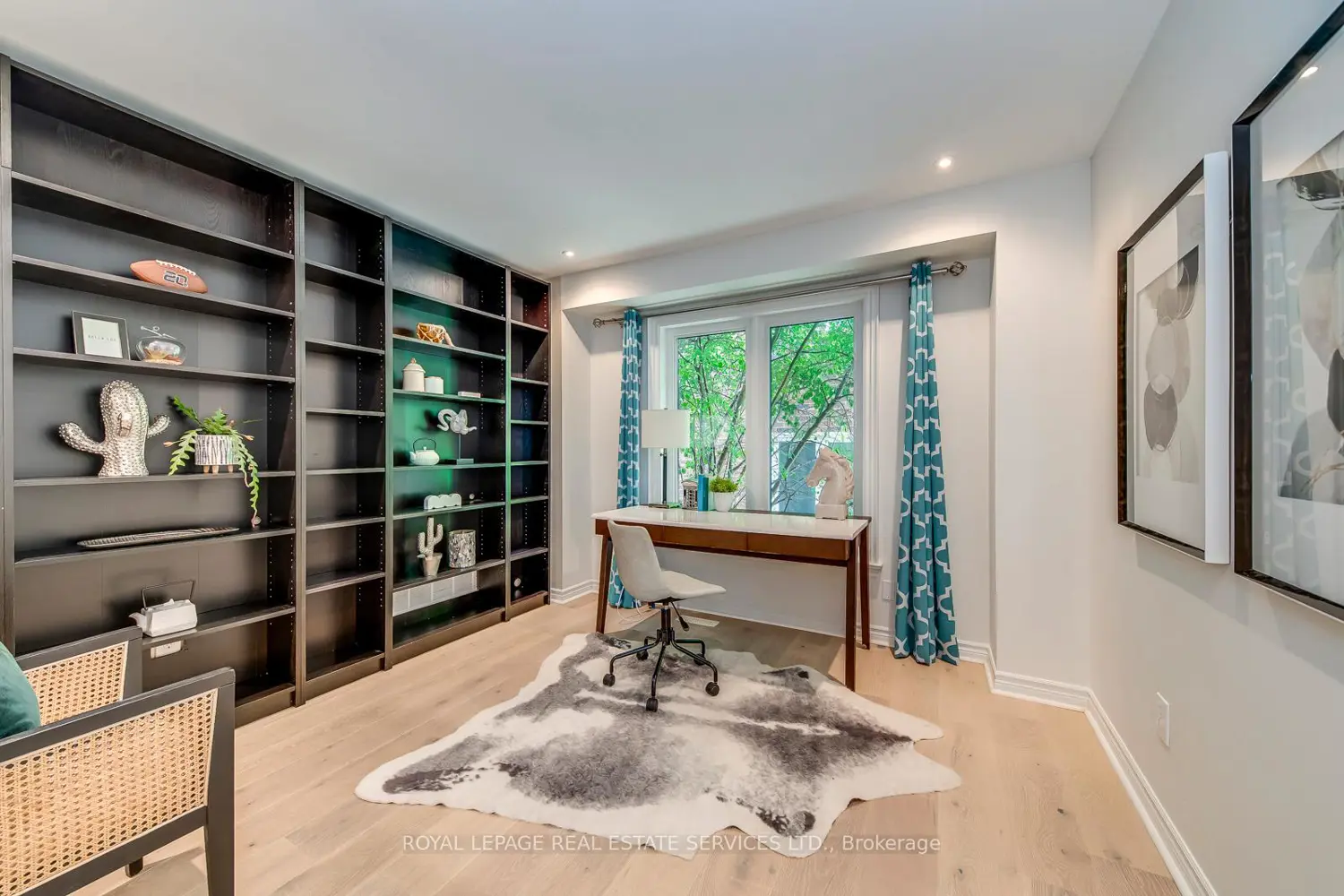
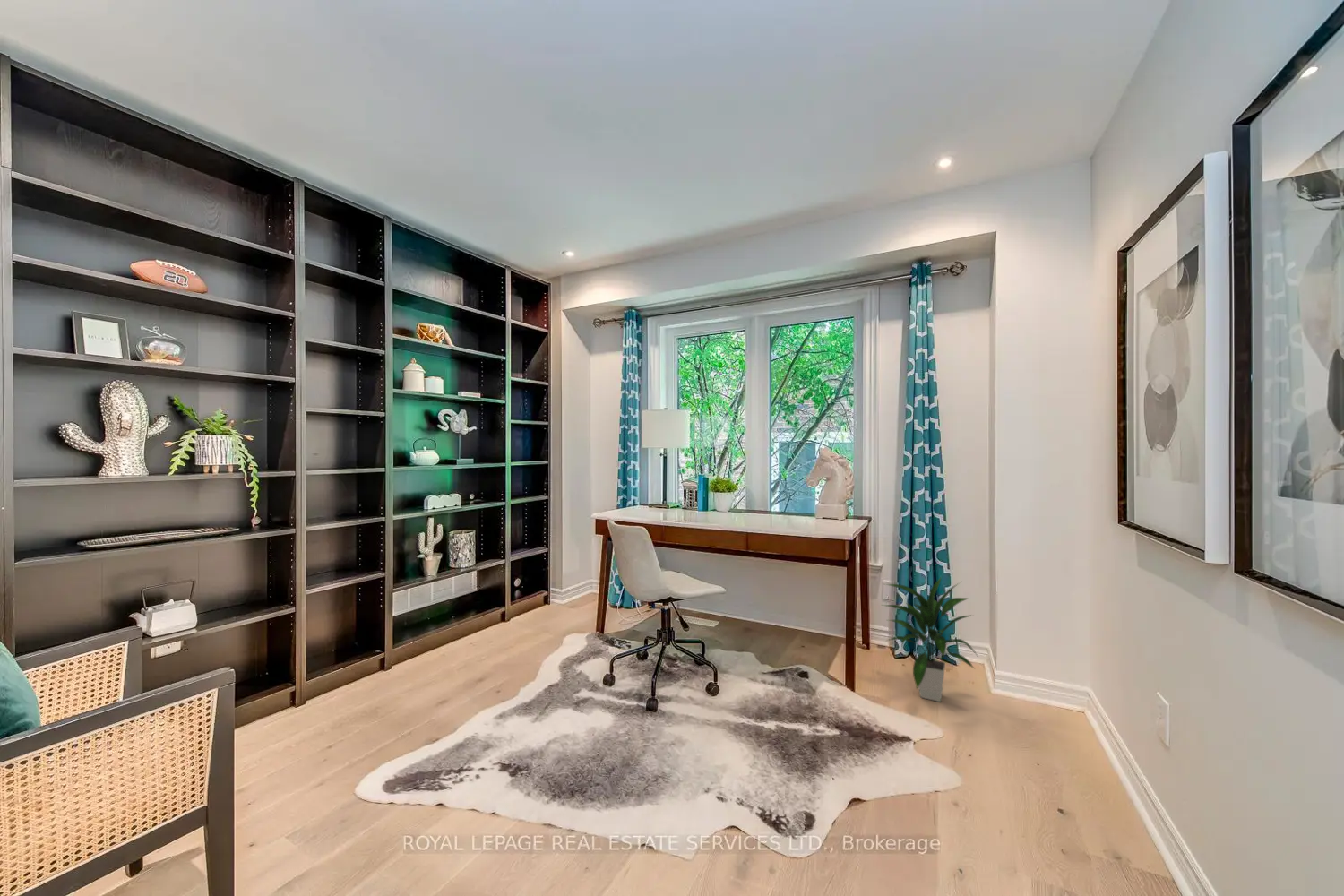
+ indoor plant [882,575,978,702]
